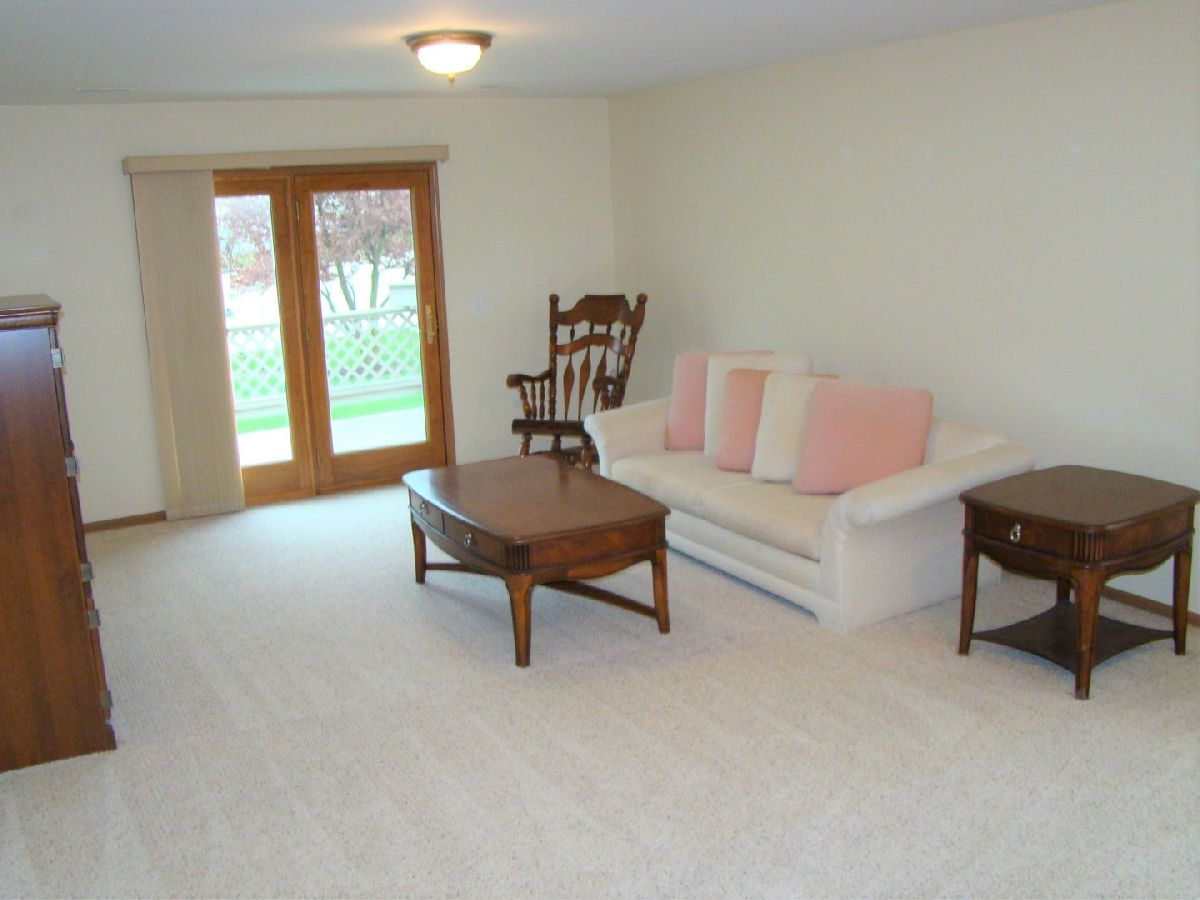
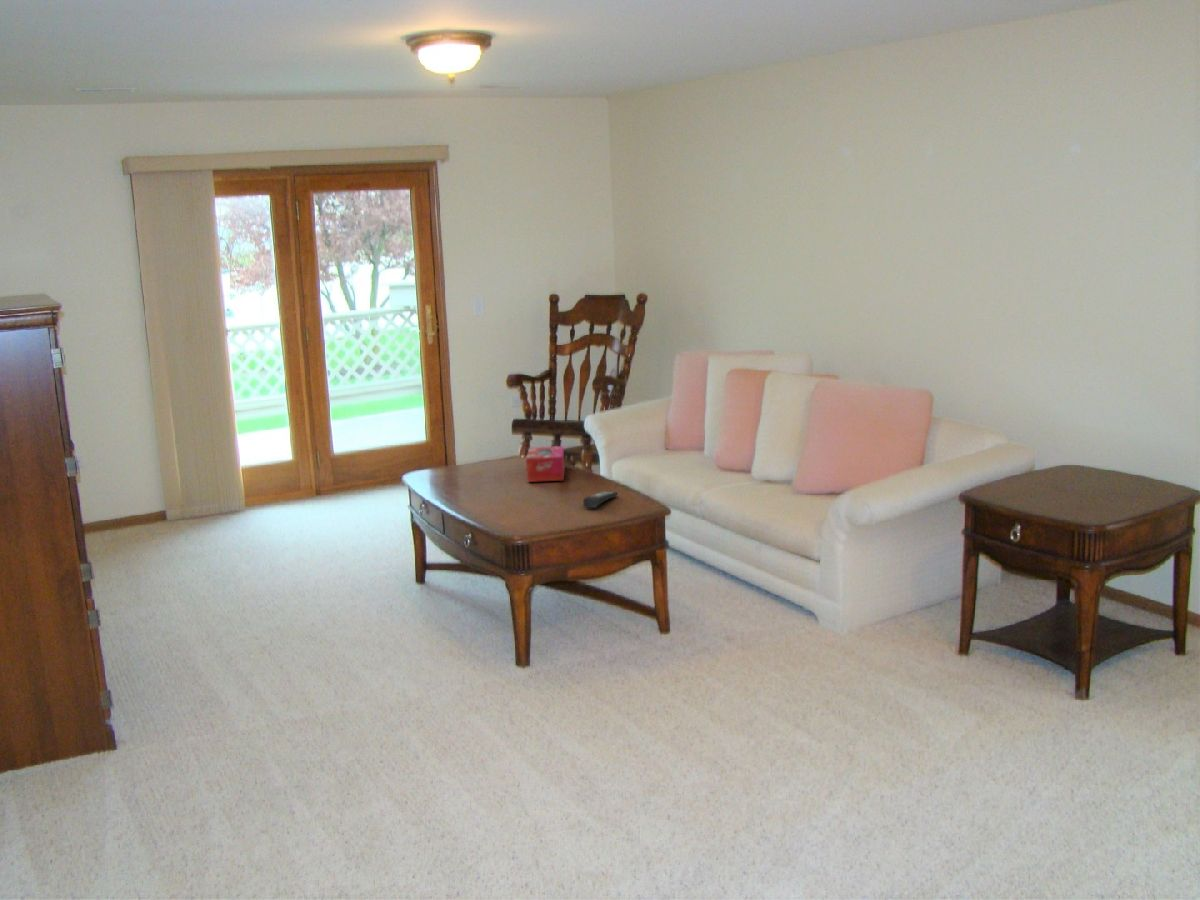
+ remote control [582,491,618,509]
+ tissue box [525,445,565,483]
